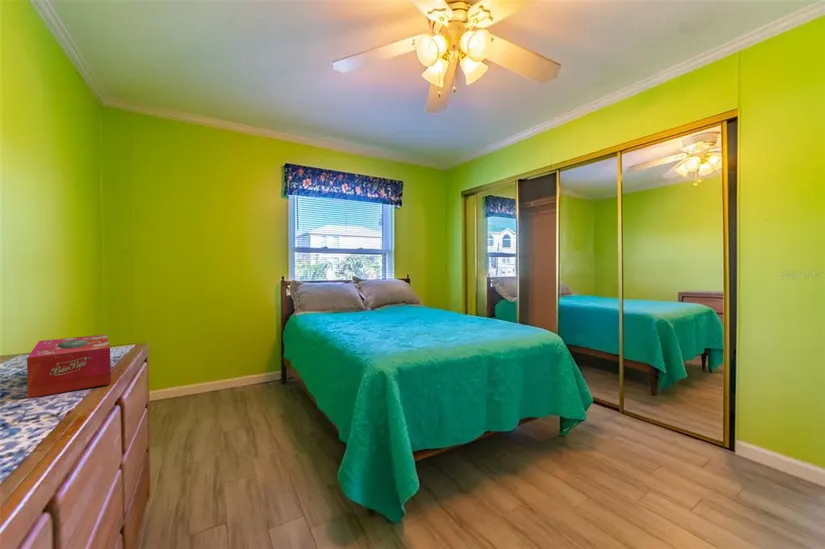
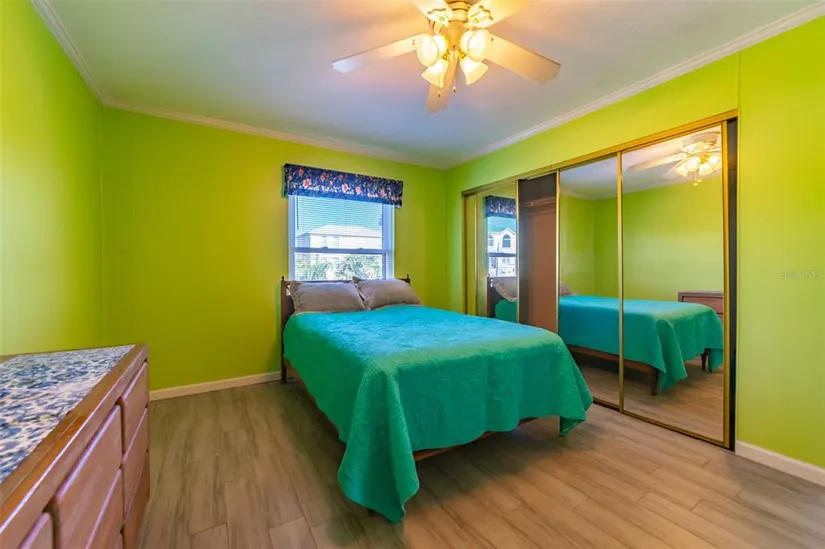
- tissue box [26,333,112,399]
